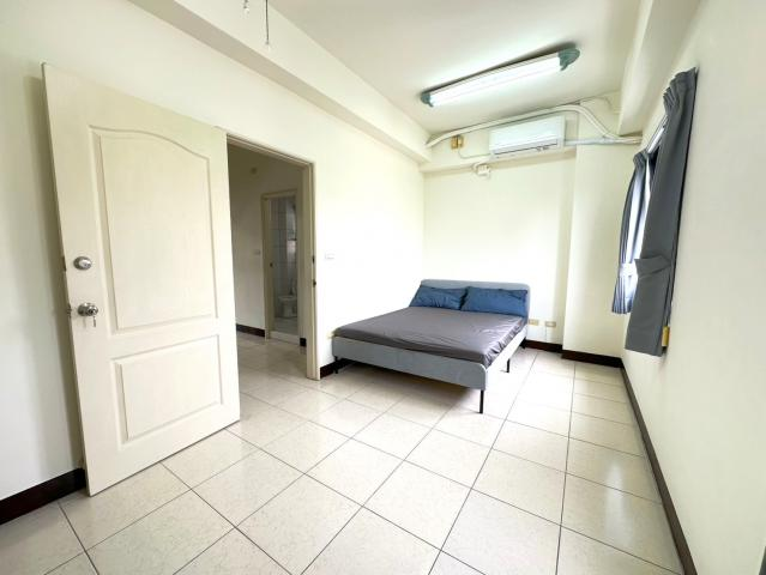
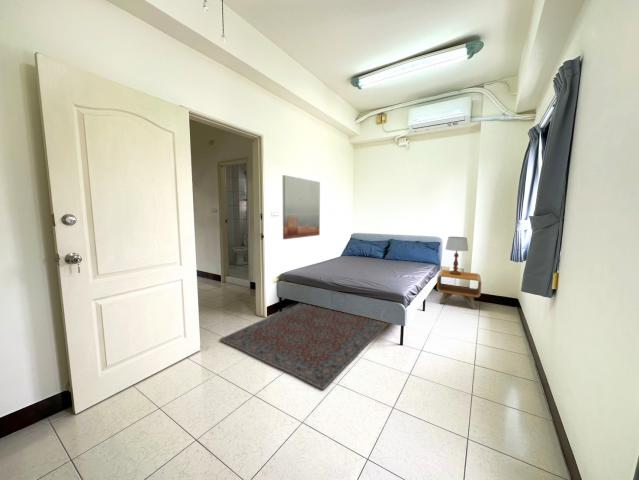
+ rug [218,302,389,390]
+ table lamp [445,236,469,275]
+ nightstand [436,269,482,310]
+ wall art [281,174,321,240]
